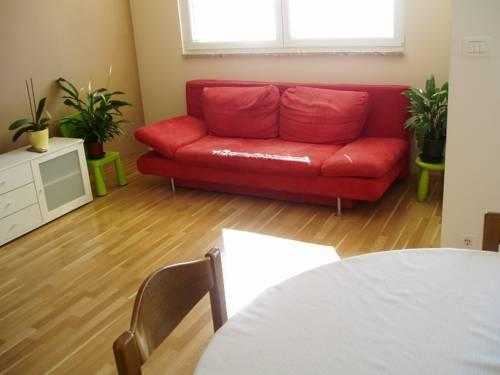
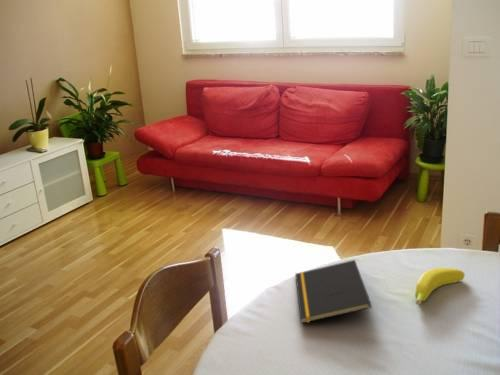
+ notepad [294,259,373,324]
+ banana [414,267,466,306]
